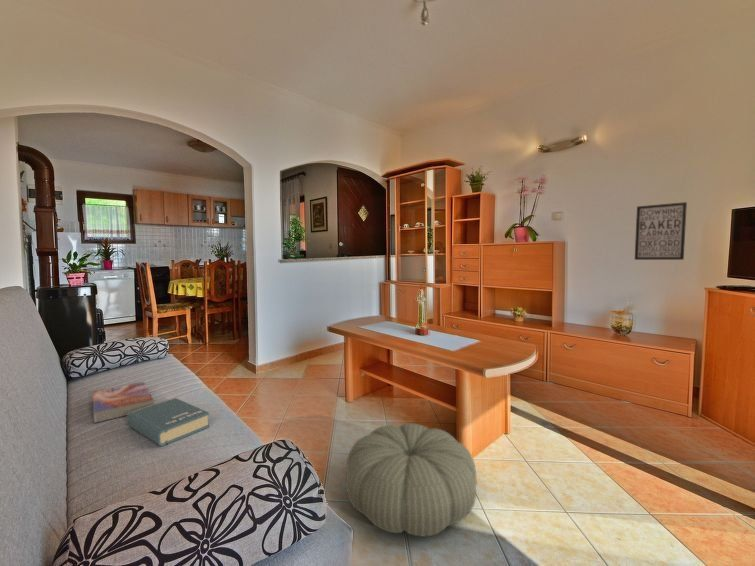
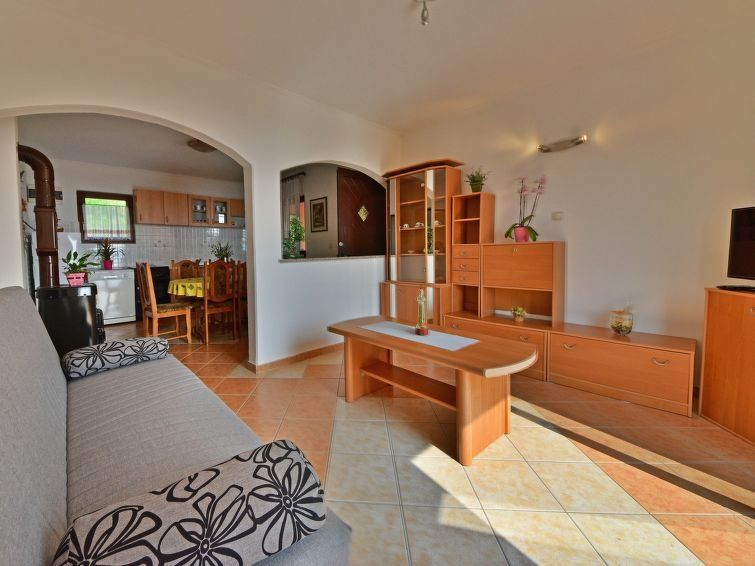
- wall art [634,201,688,261]
- textbook [91,381,155,424]
- pouf [345,422,478,537]
- book [126,397,210,447]
